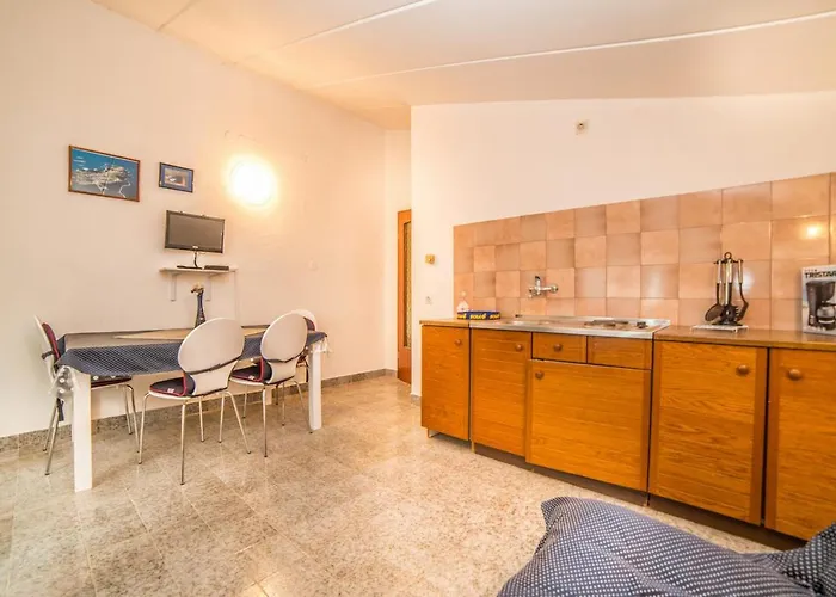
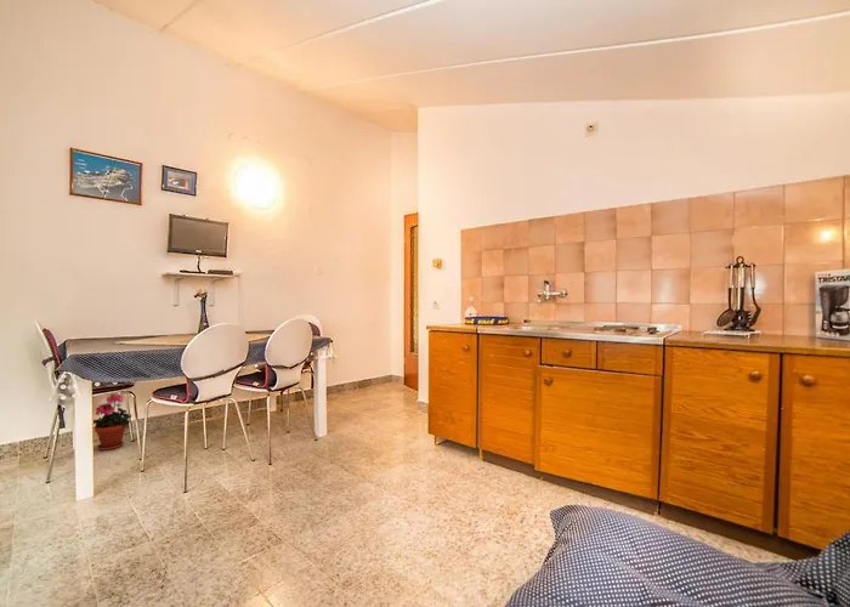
+ potted plant [92,392,132,452]
